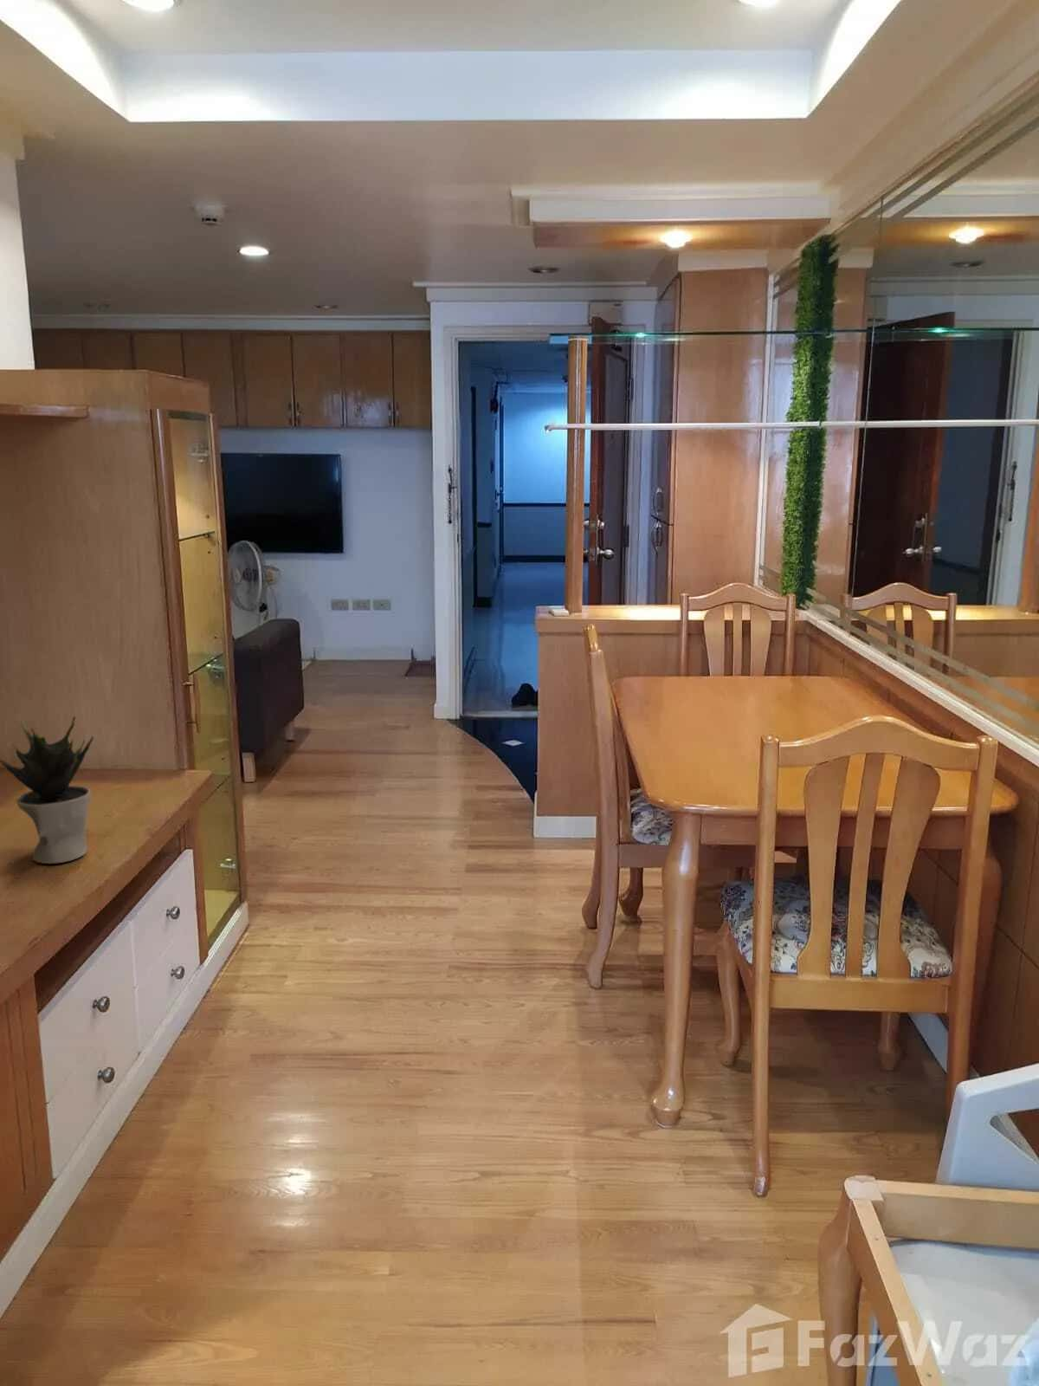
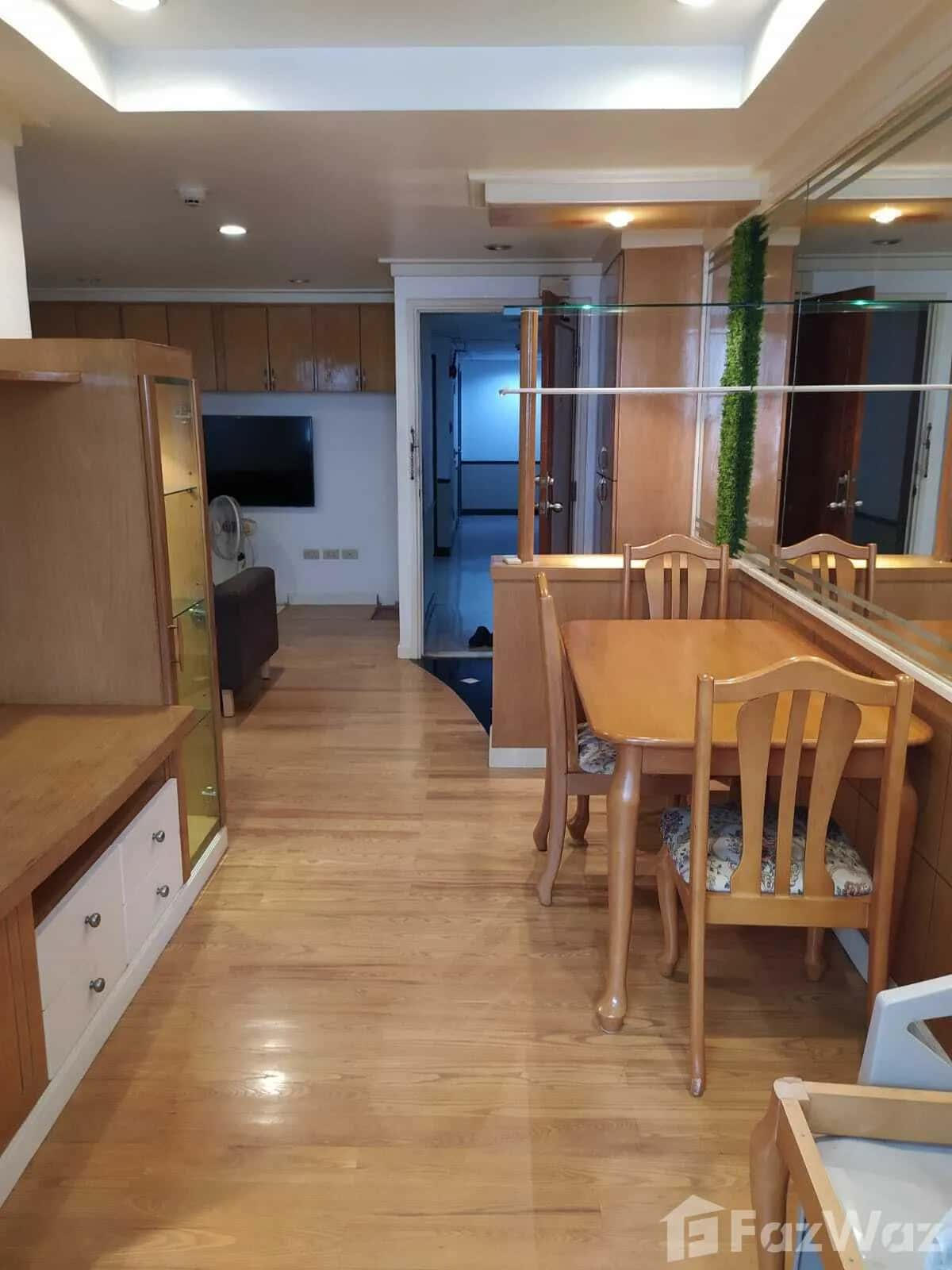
- potted plant [0,715,94,864]
